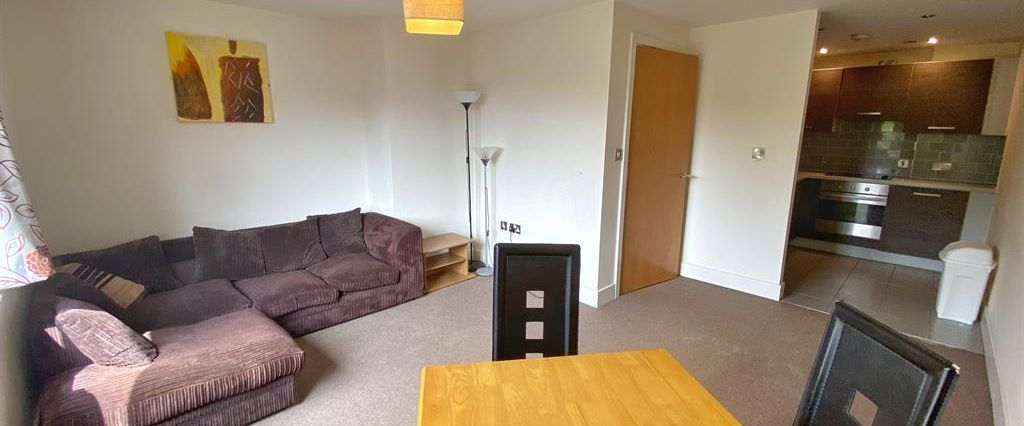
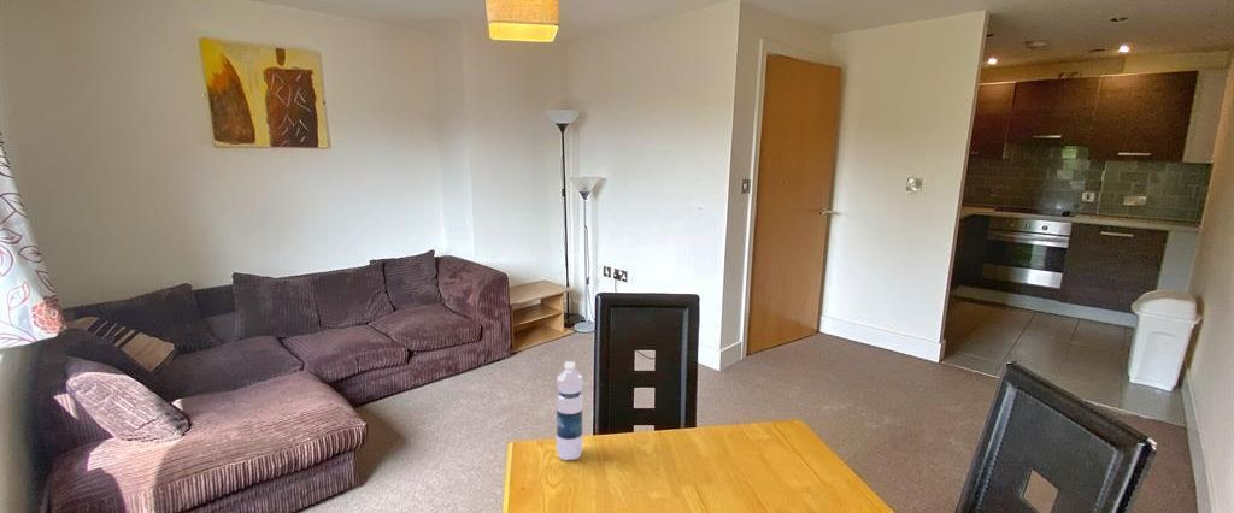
+ water bottle [556,360,584,461]
